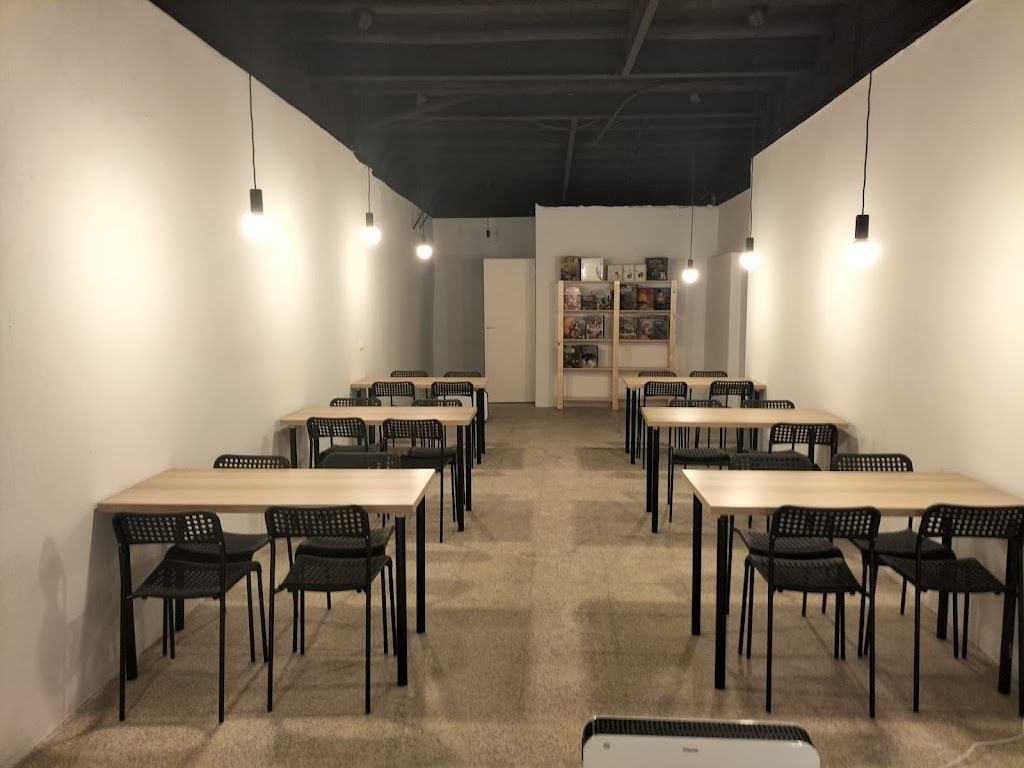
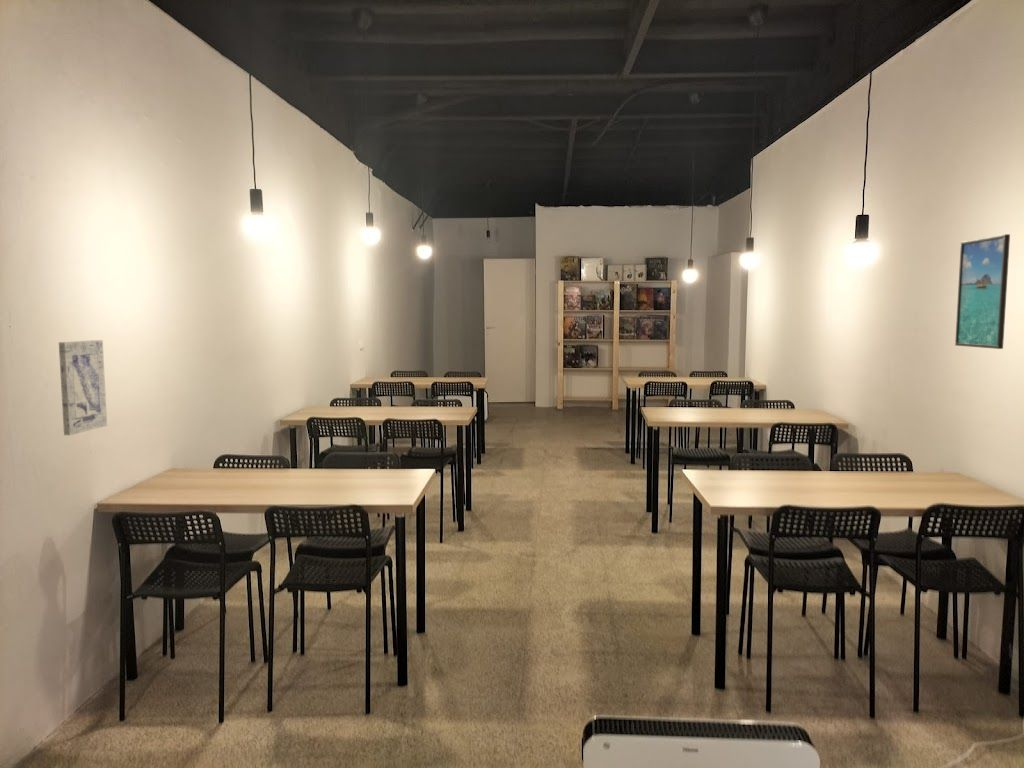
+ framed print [954,233,1011,350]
+ wall art [58,339,108,436]
